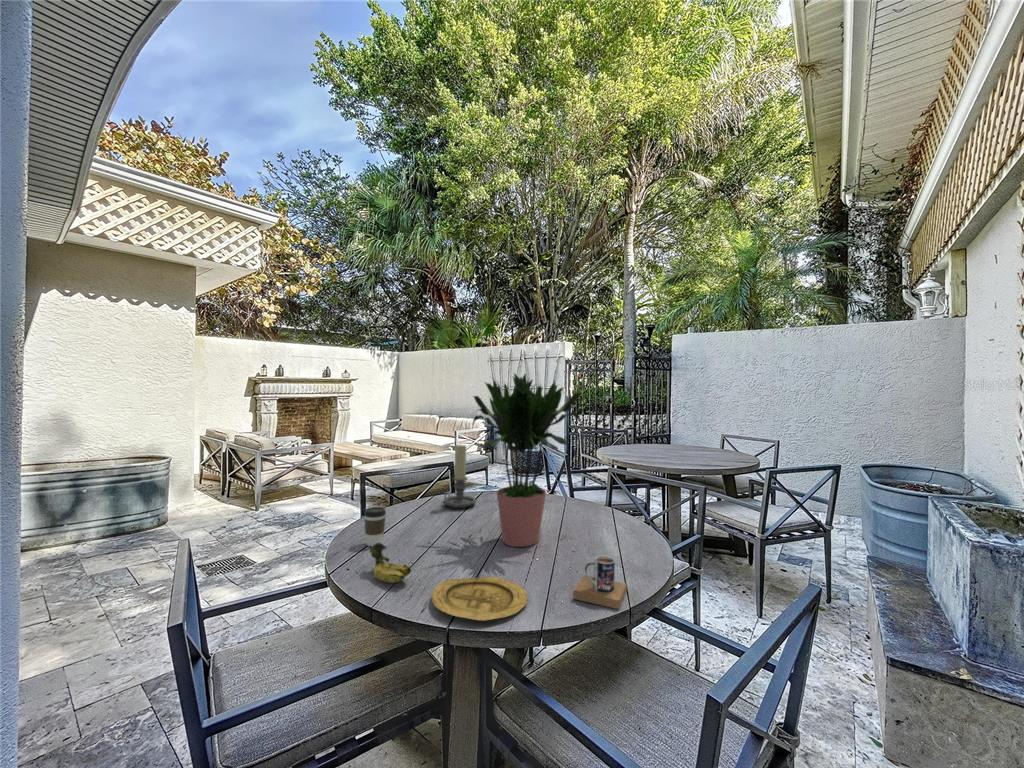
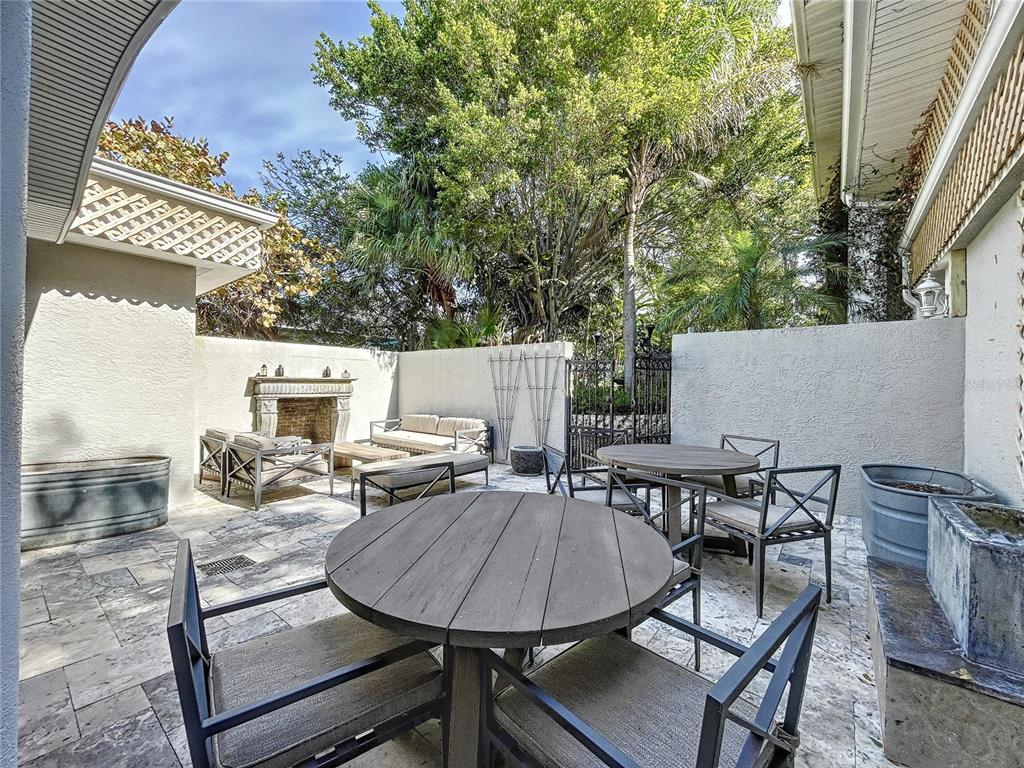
- banana [368,543,412,584]
- coffee cup [363,506,387,547]
- plate [431,576,529,622]
- candle holder [442,443,477,509]
- mug [572,554,628,610]
- potted plant [471,372,583,548]
